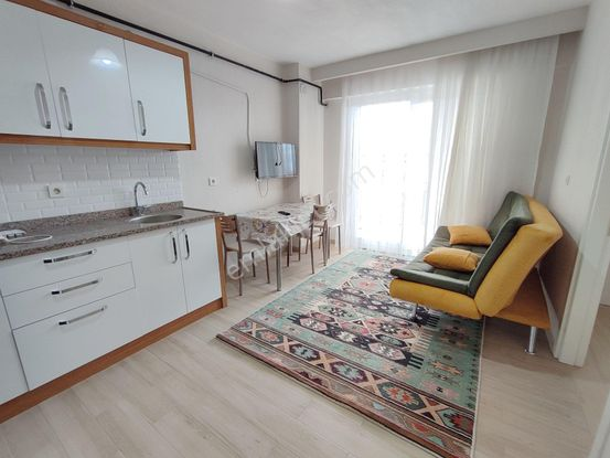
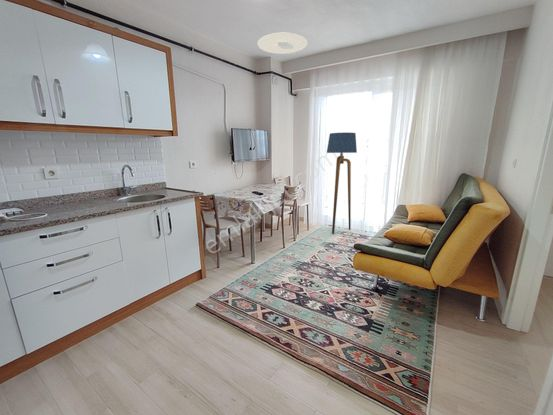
+ ceiling light [257,32,308,55]
+ floor lamp [326,132,358,235]
